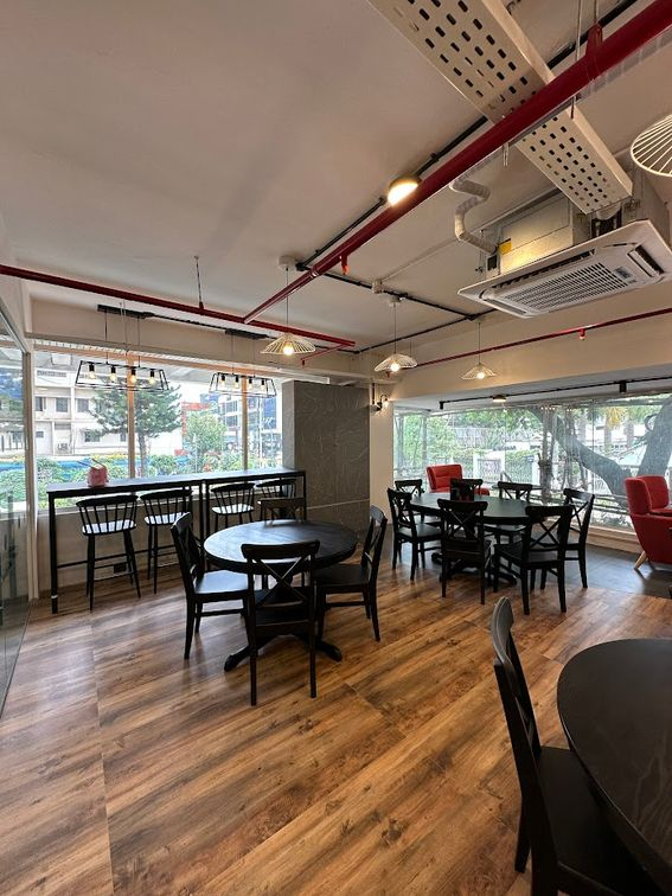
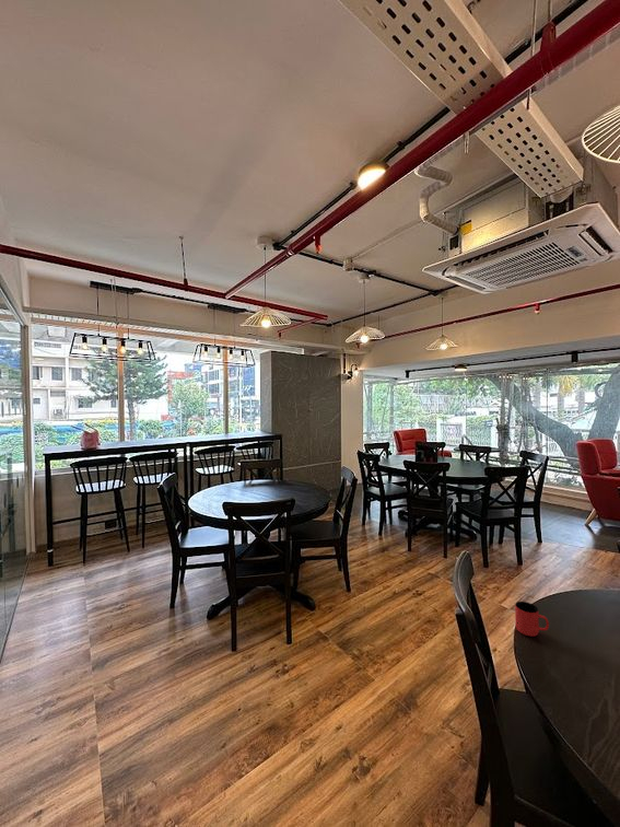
+ cup [514,601,550,638]
